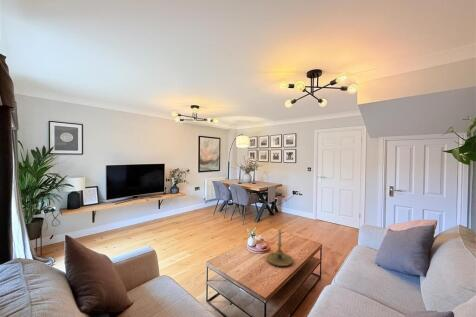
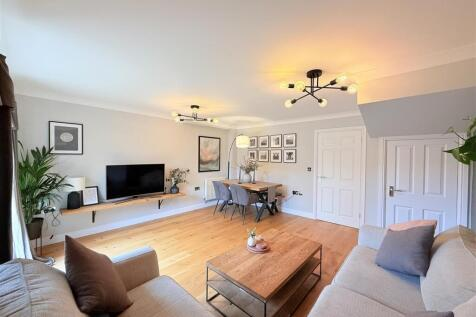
- candle holder [265,230,294,267]
